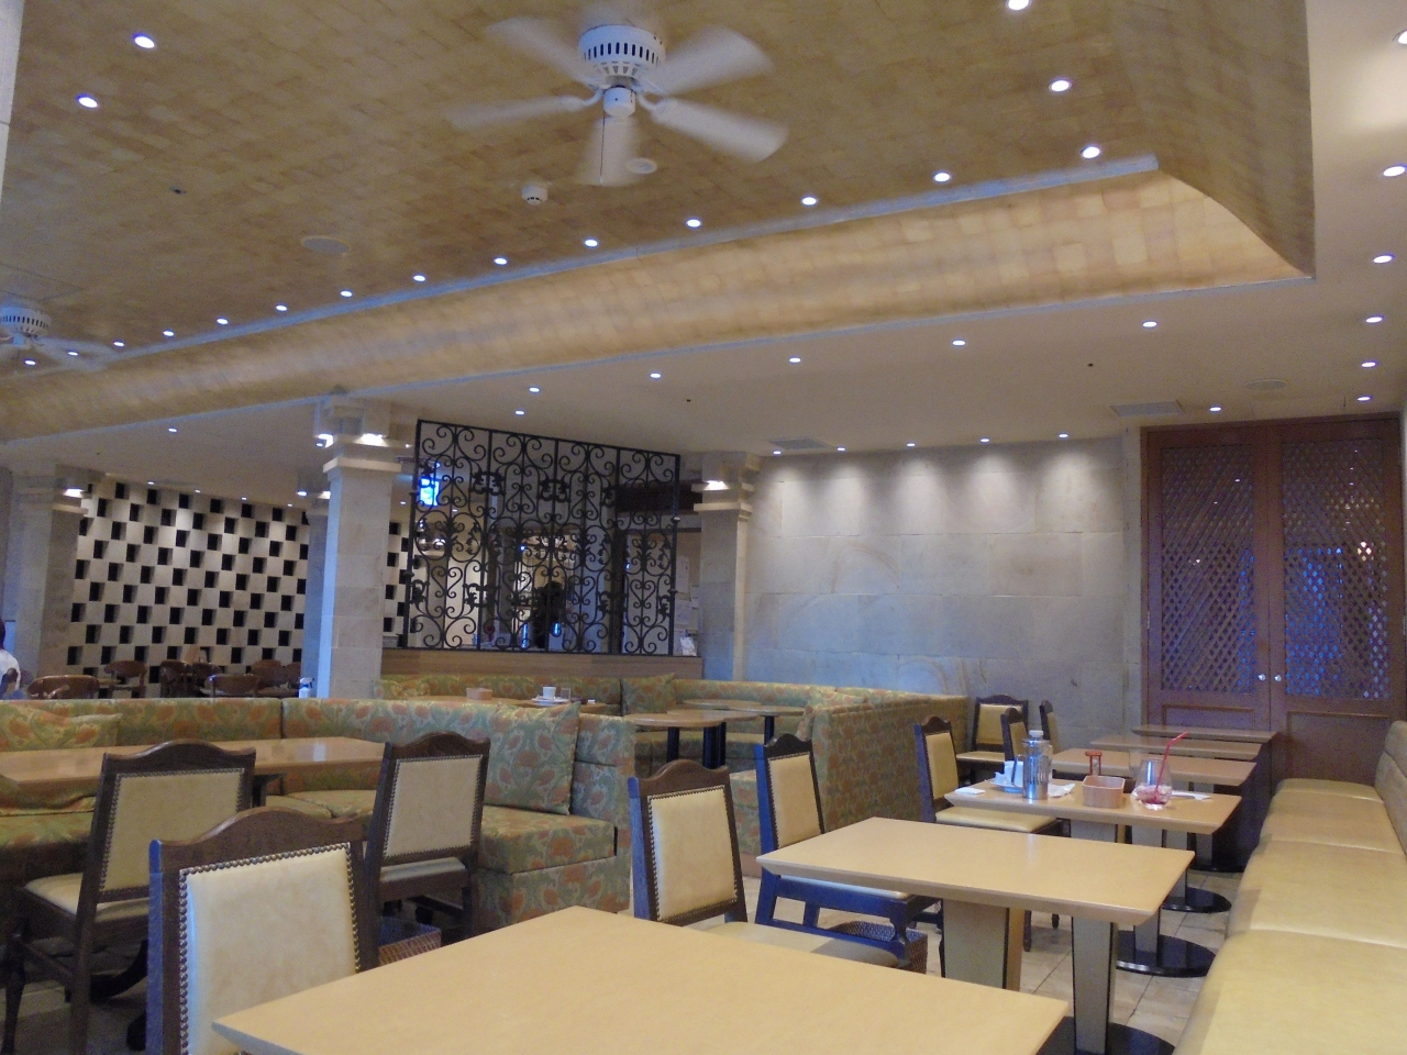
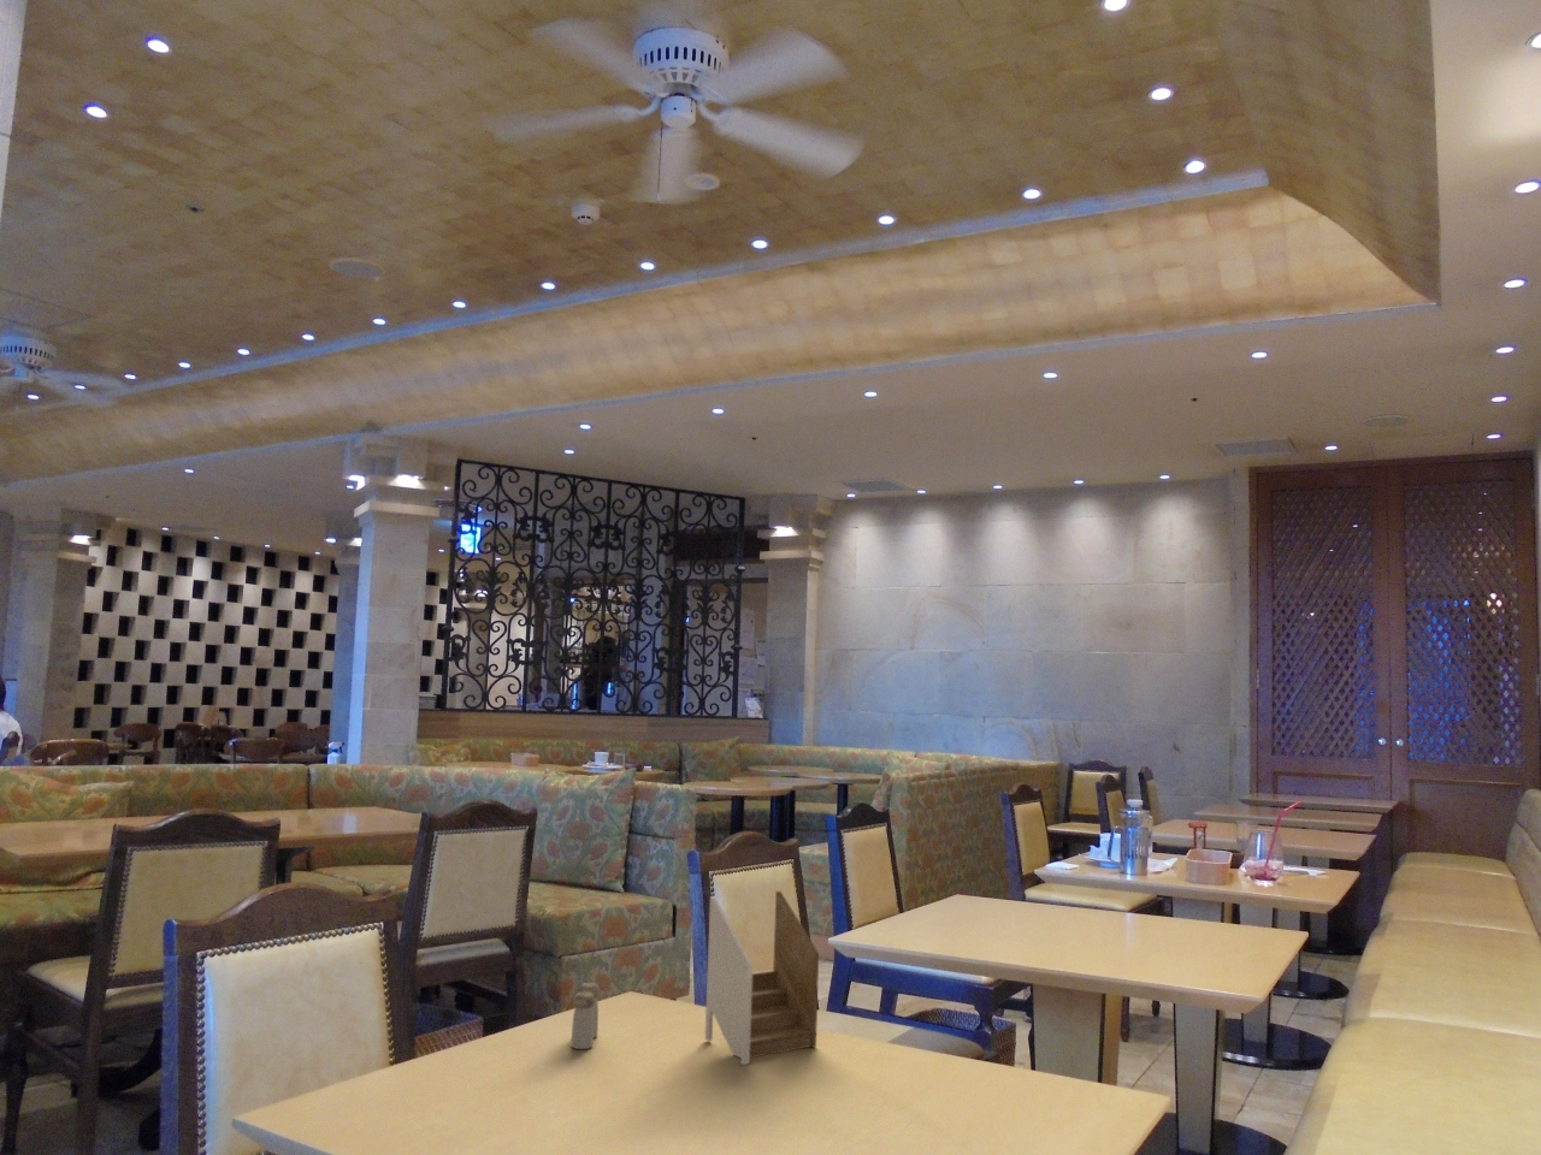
+ napkin holder [704,889,820,1066]
+ salt and pepper shaker [569,982,601,1051]
